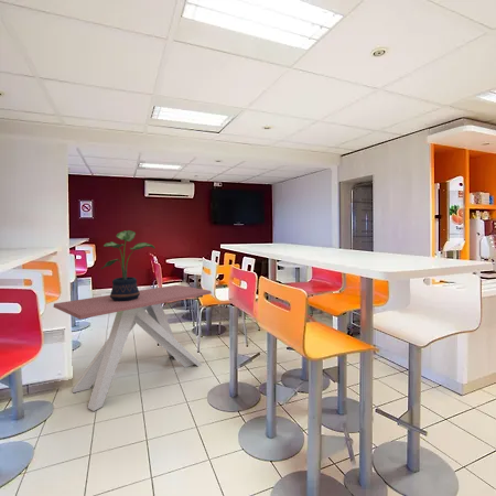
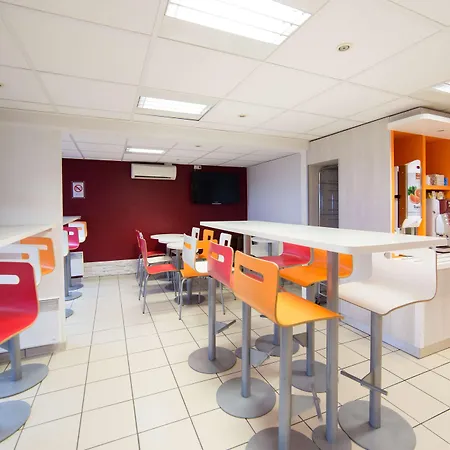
- dining table [53,284,213,412]
- potted plant [100,229,155,301]
